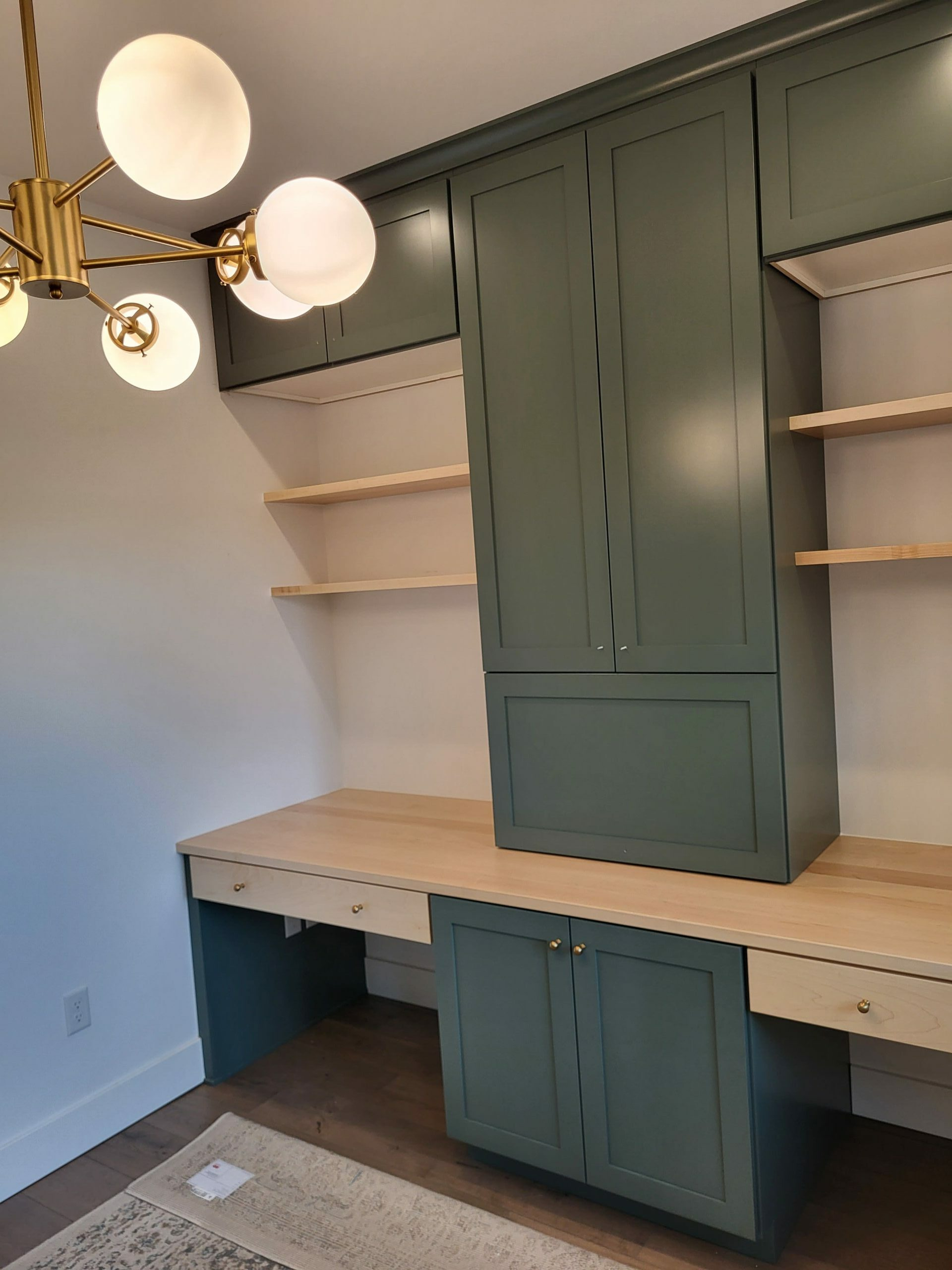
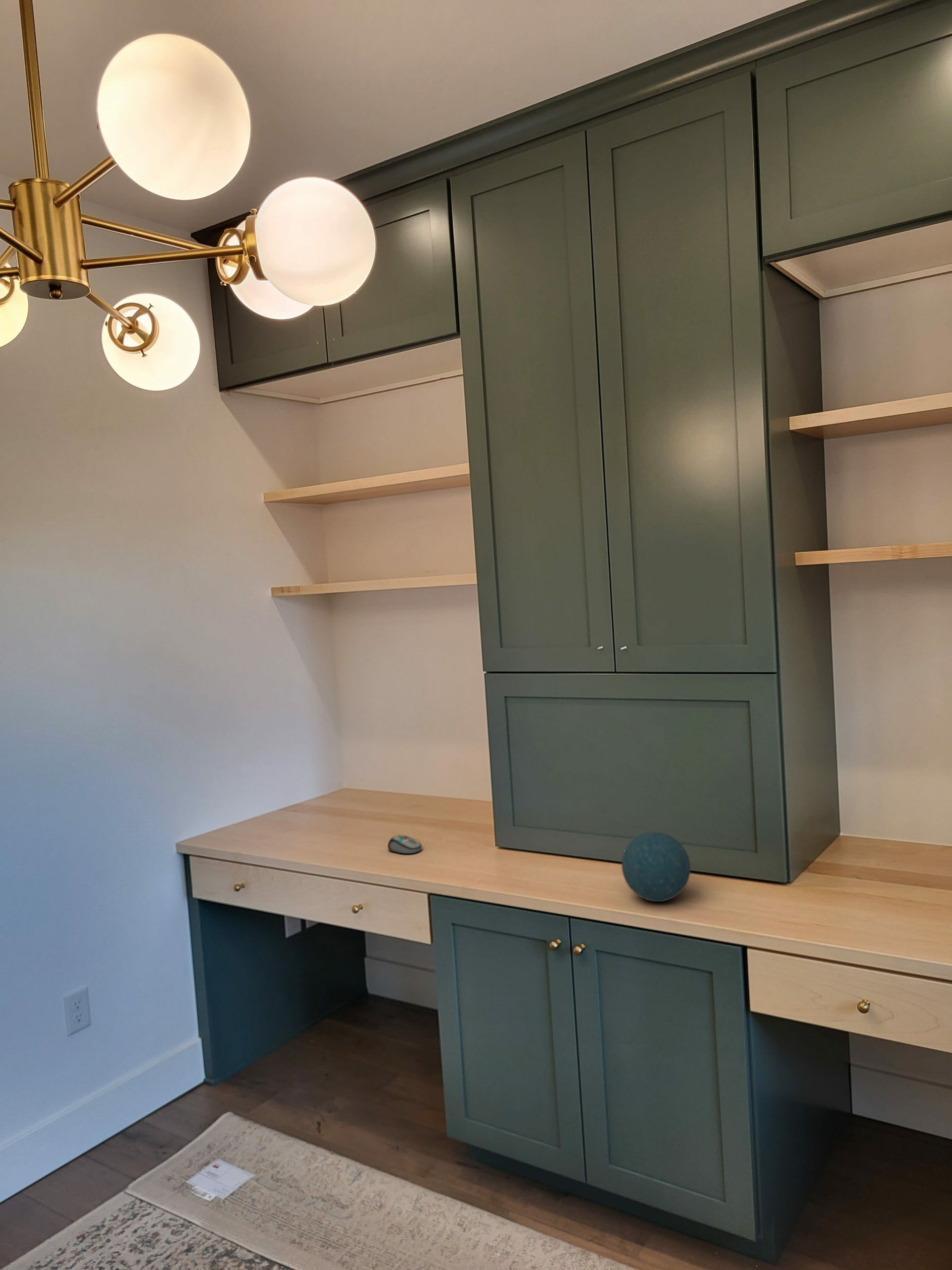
+ decorative orb [621,831,691,902]
+ computer mouse [387,834,422,854]
